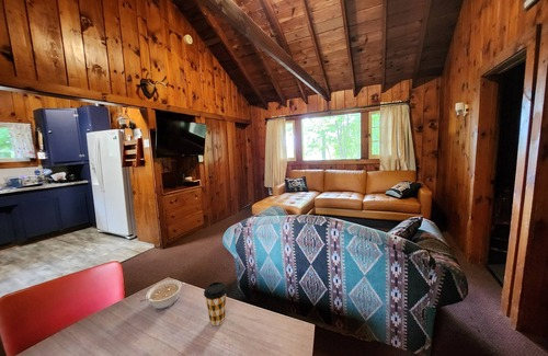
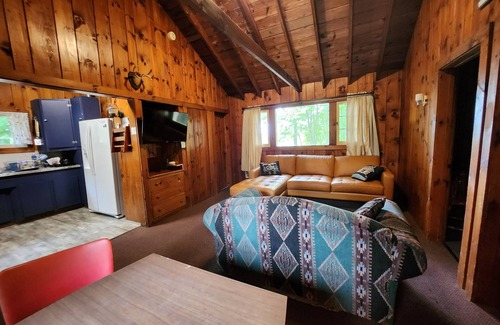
- legume [138,279,183,310]
- coffee cup [203,280,228,326]
